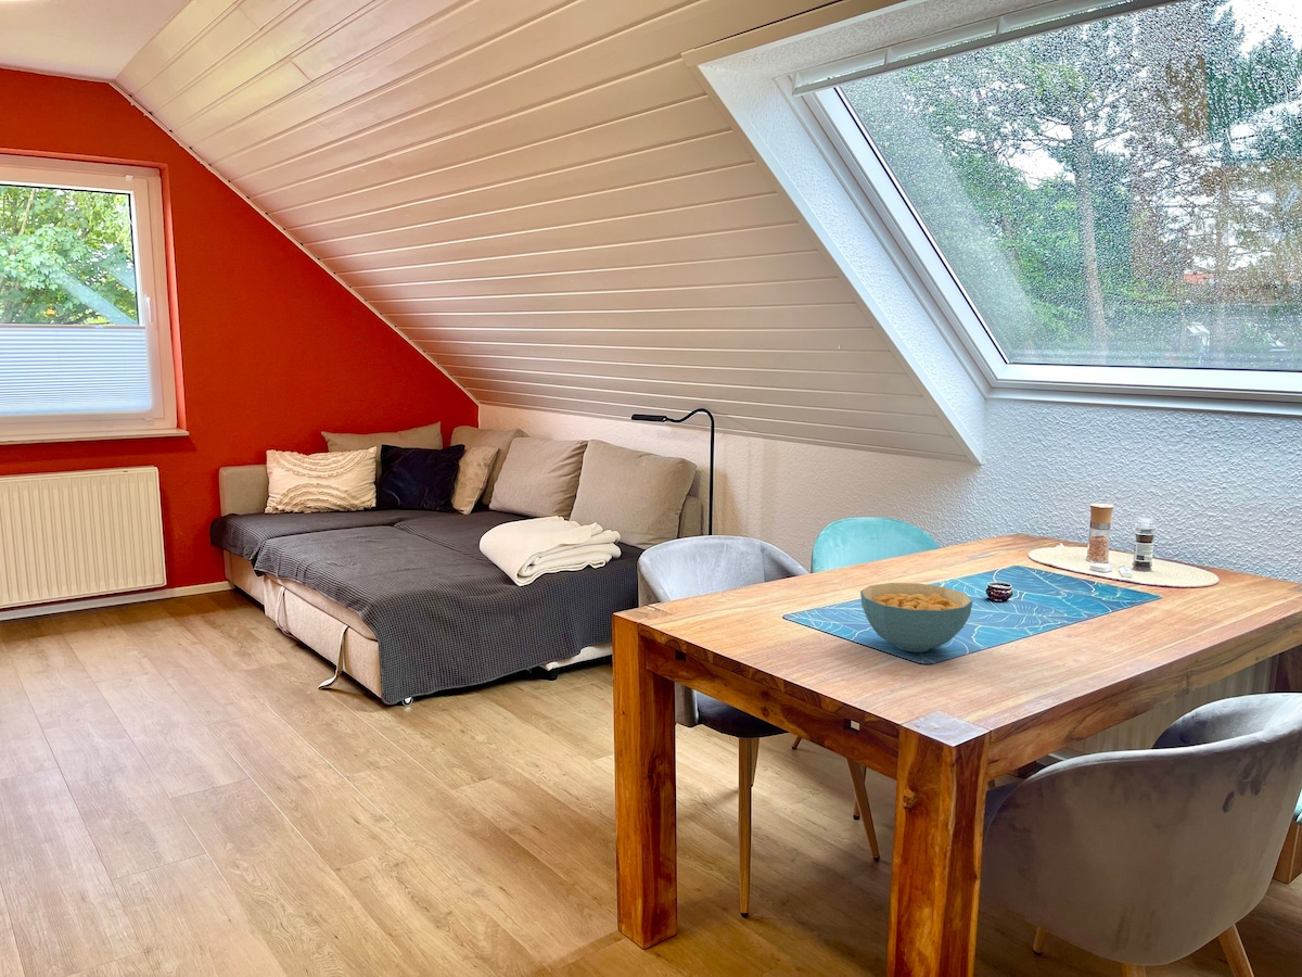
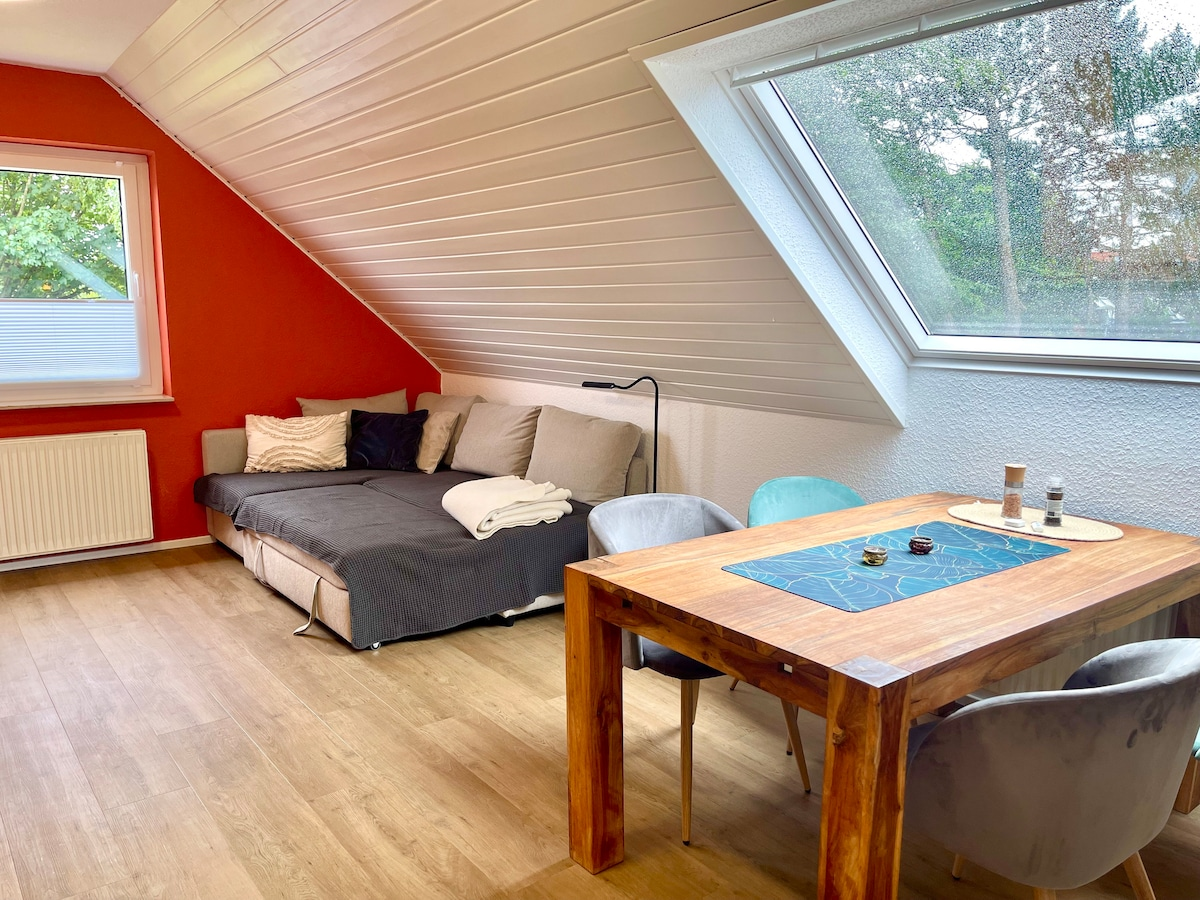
- cereal bowl [859,582,973,654]
